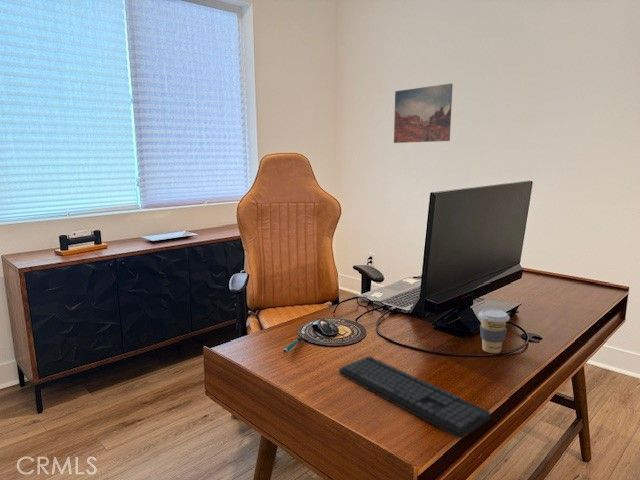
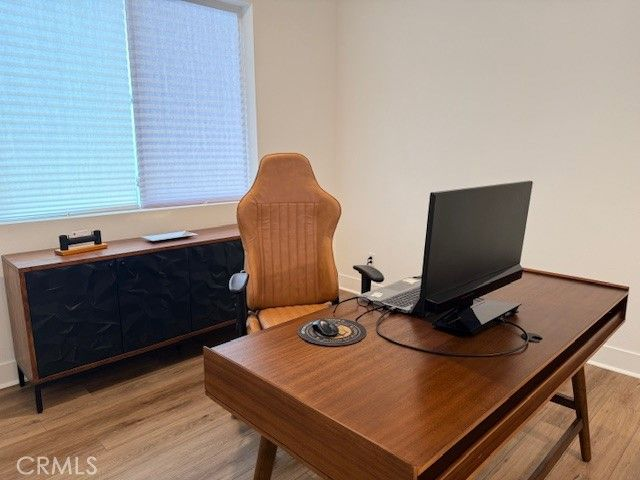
- keyboard [338,355,491,440]
- coffee cup [478,308,510,354]
- pen [283,335,305,354]
- wall art [393,82,454,144]
